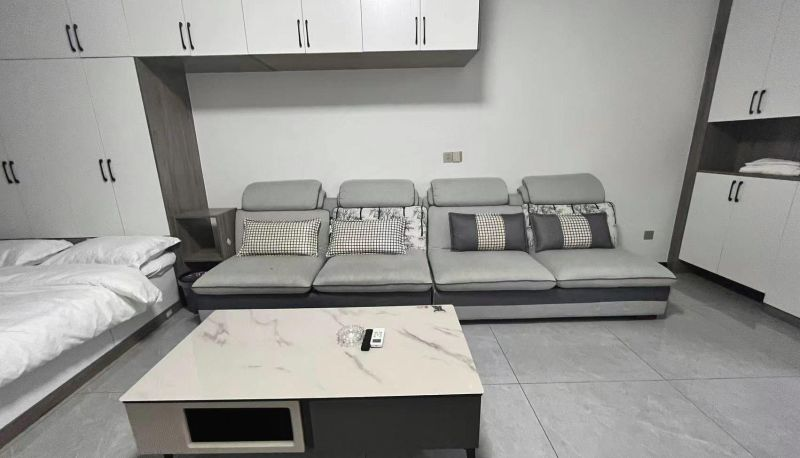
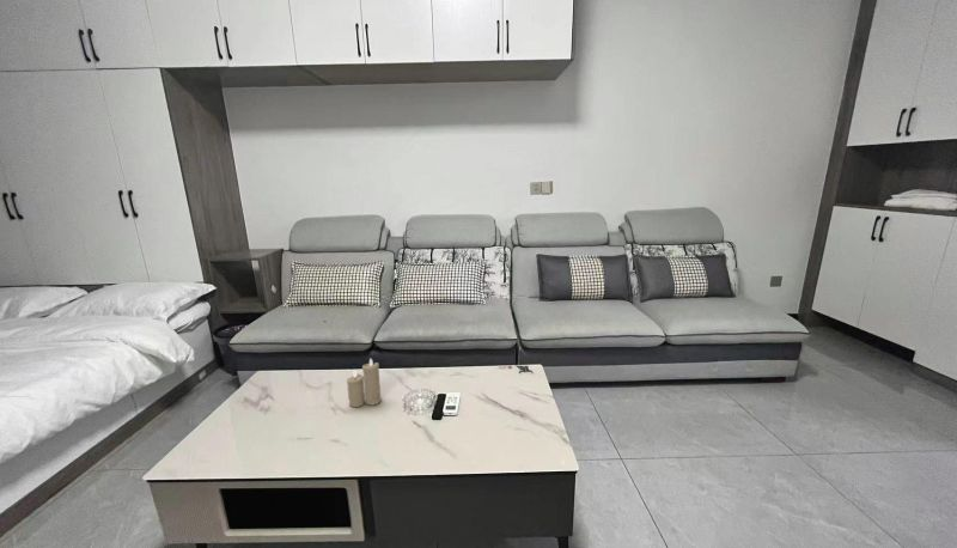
+ candle [346,358,382,408]
